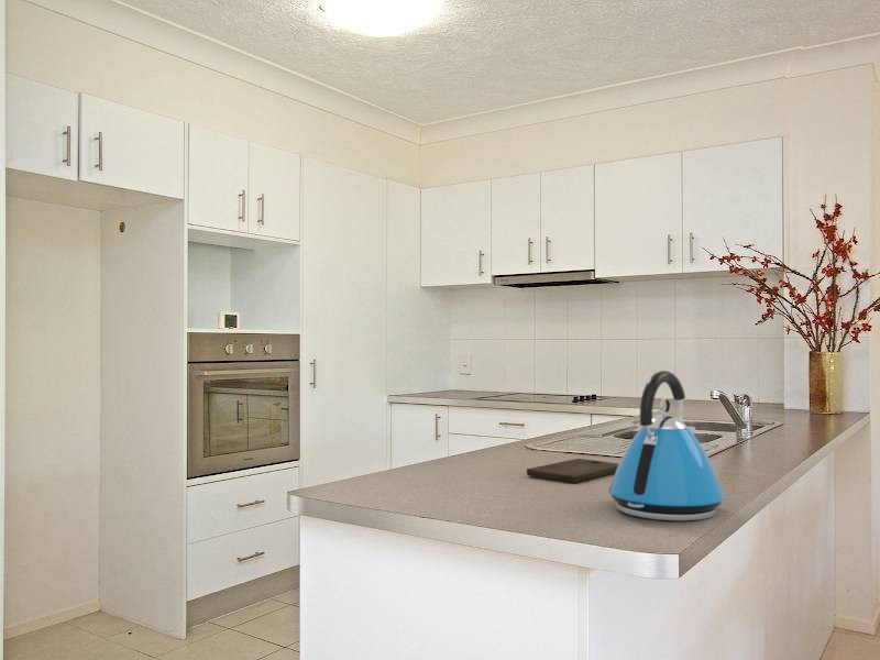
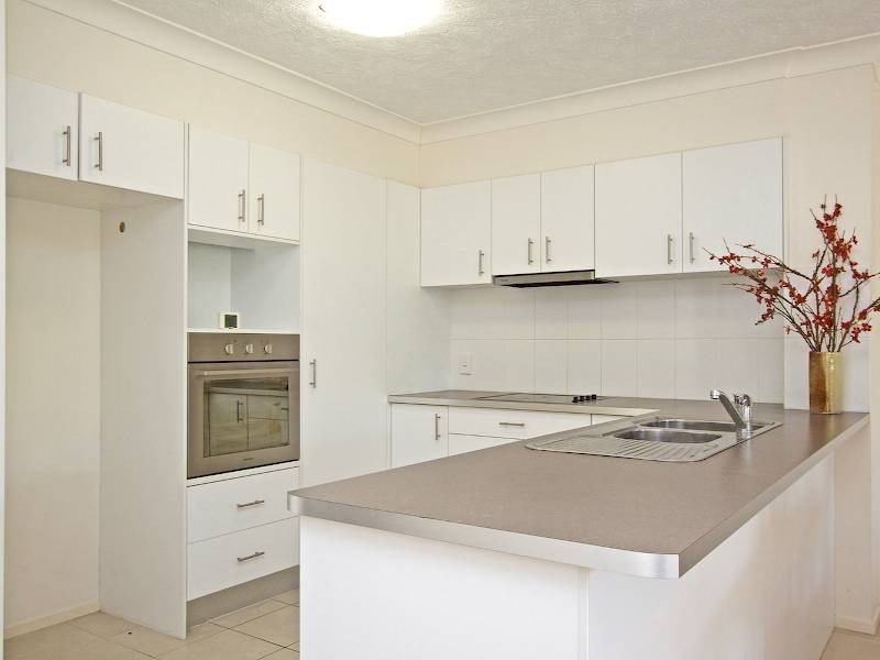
- kettle [608,370,726,522]
- cutting board [526,458,619,484]
